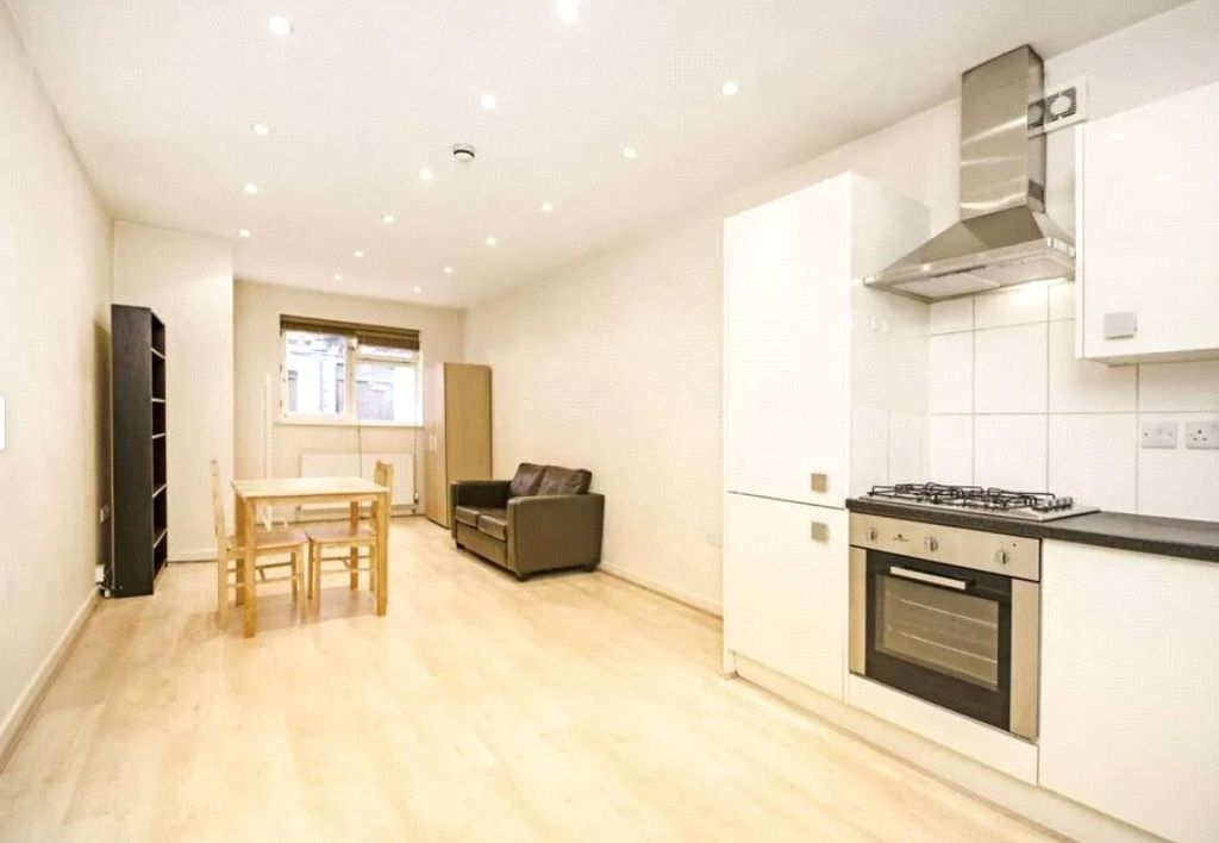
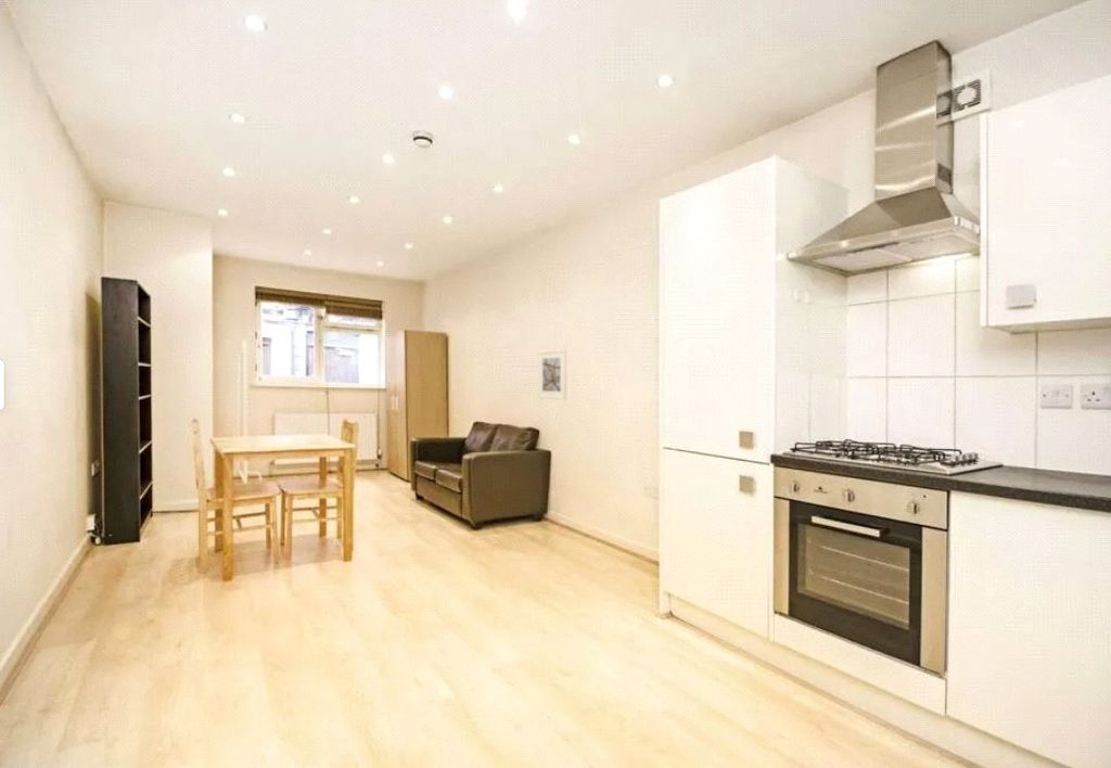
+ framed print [537,348,567,401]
